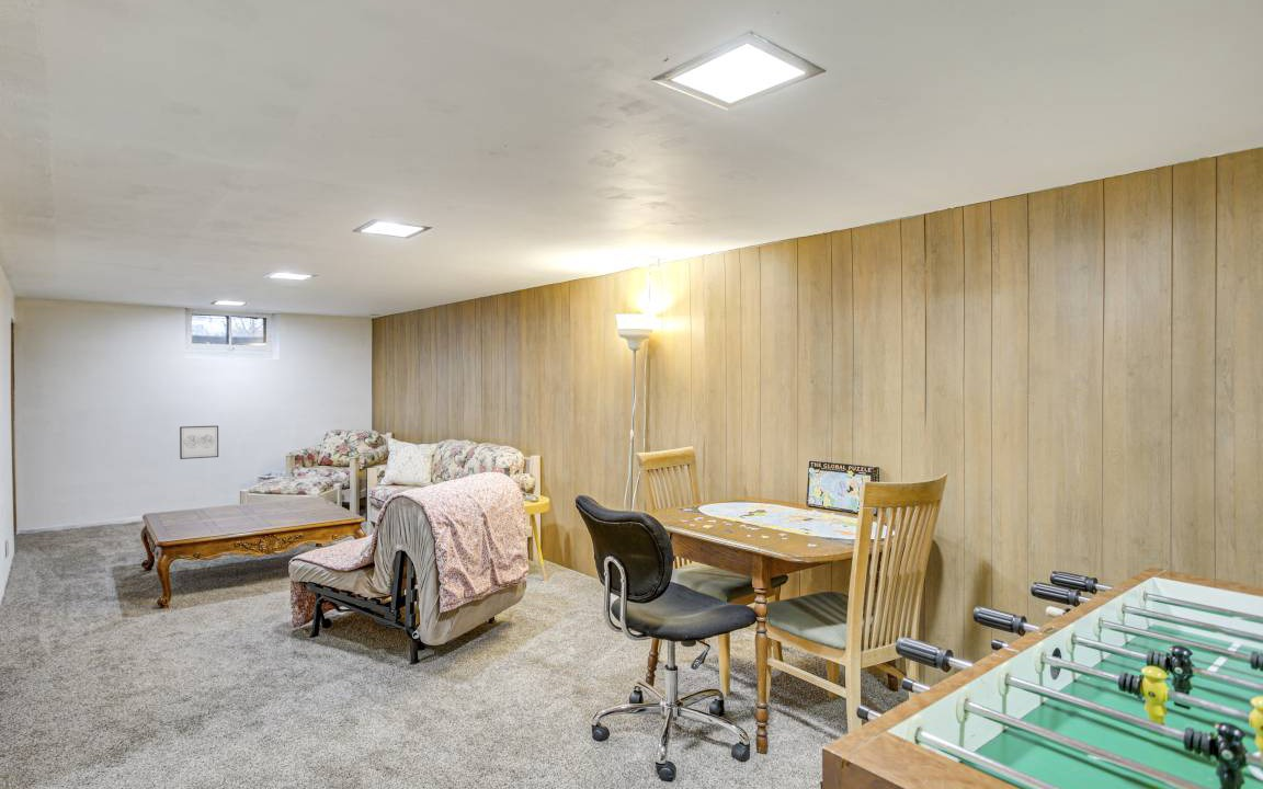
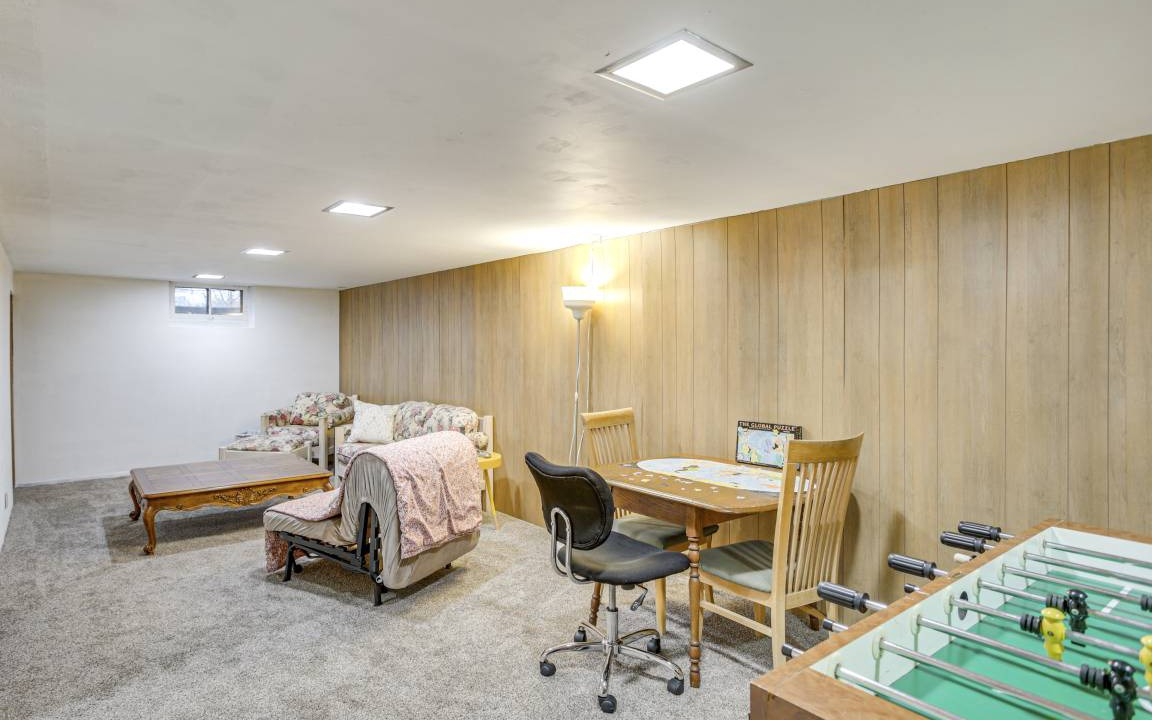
- wall art [179,425,219,460]
